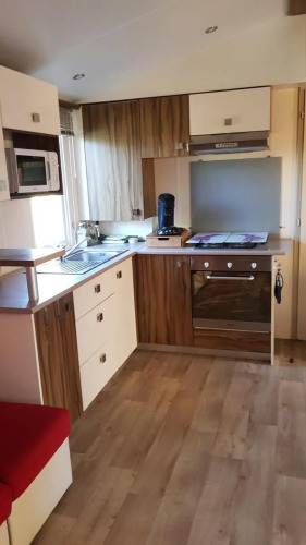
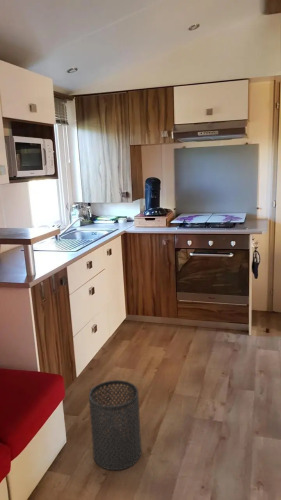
+ trash can [88,379,142,472]
